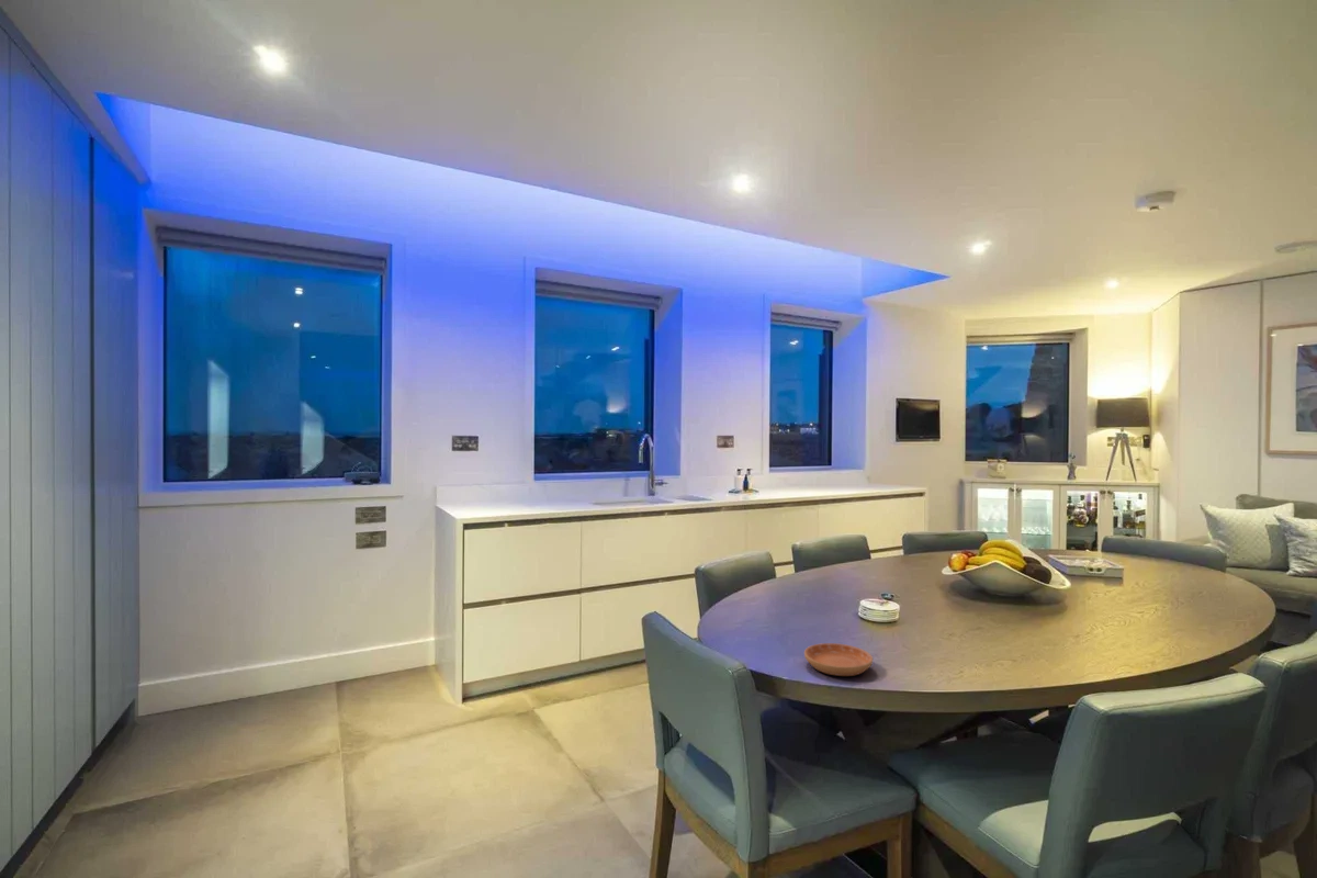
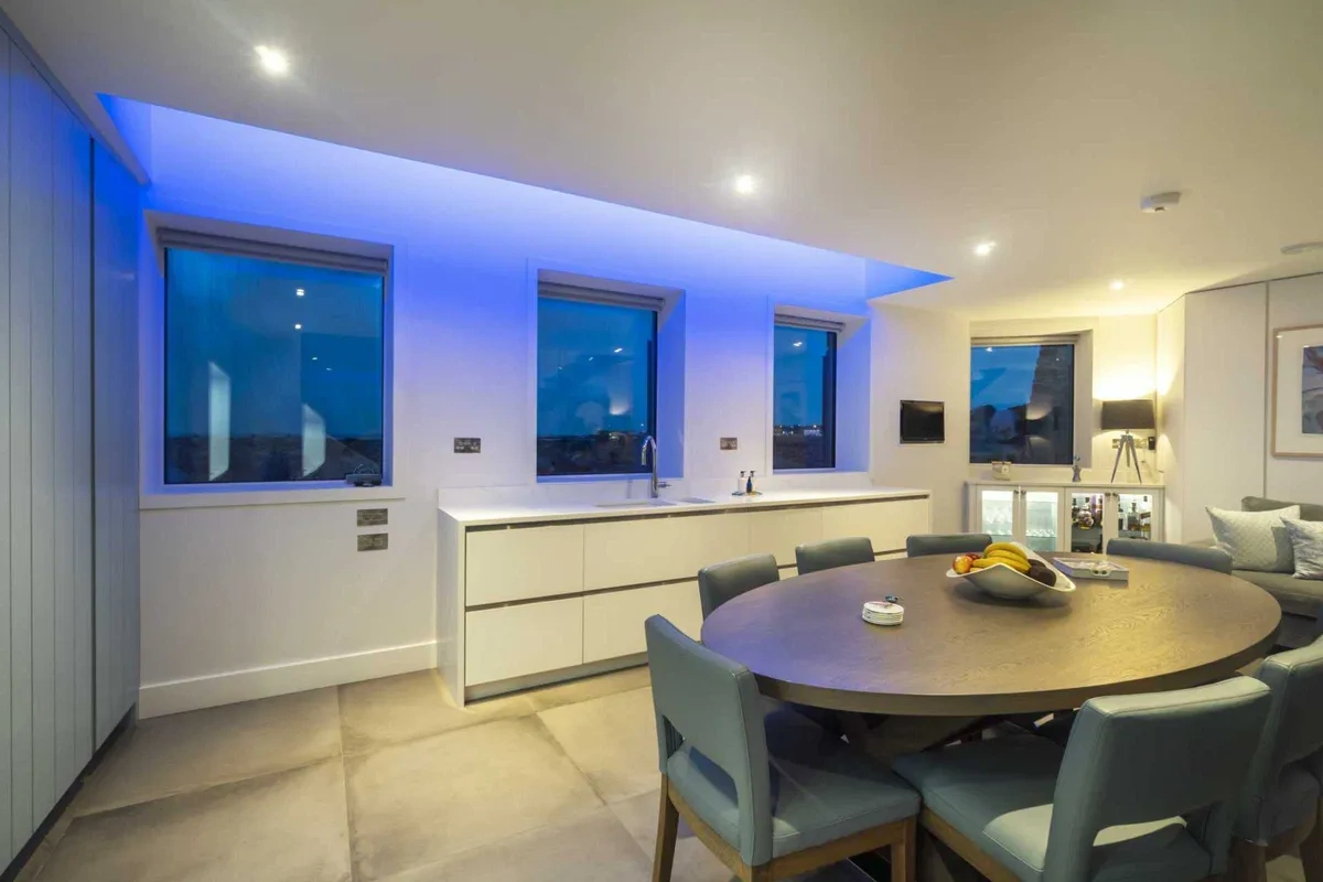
- saucer [803,642,874,677]
